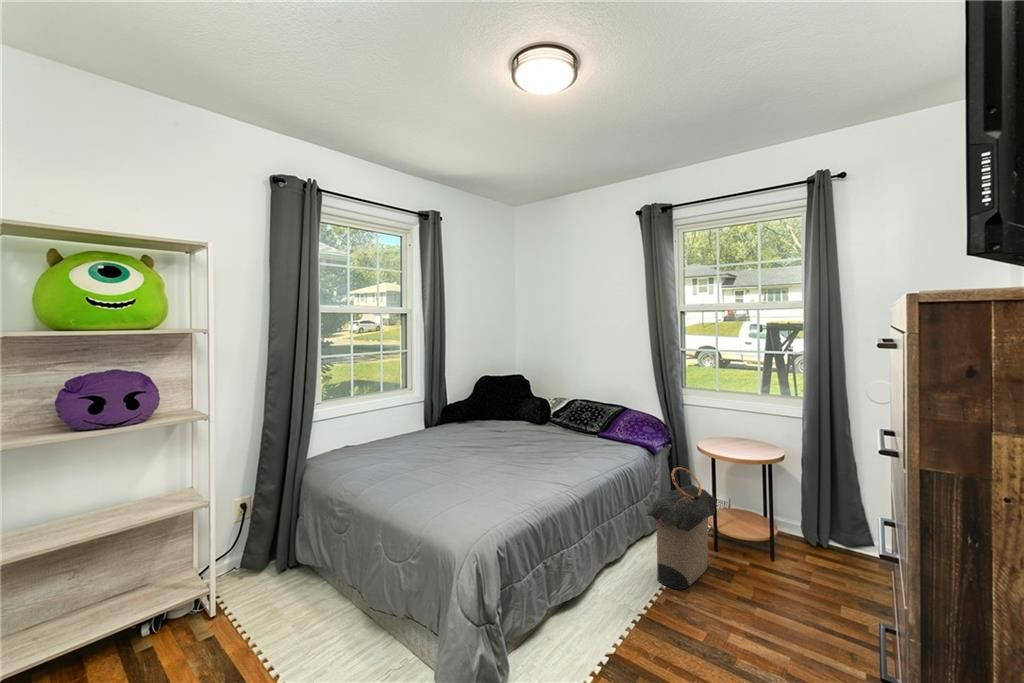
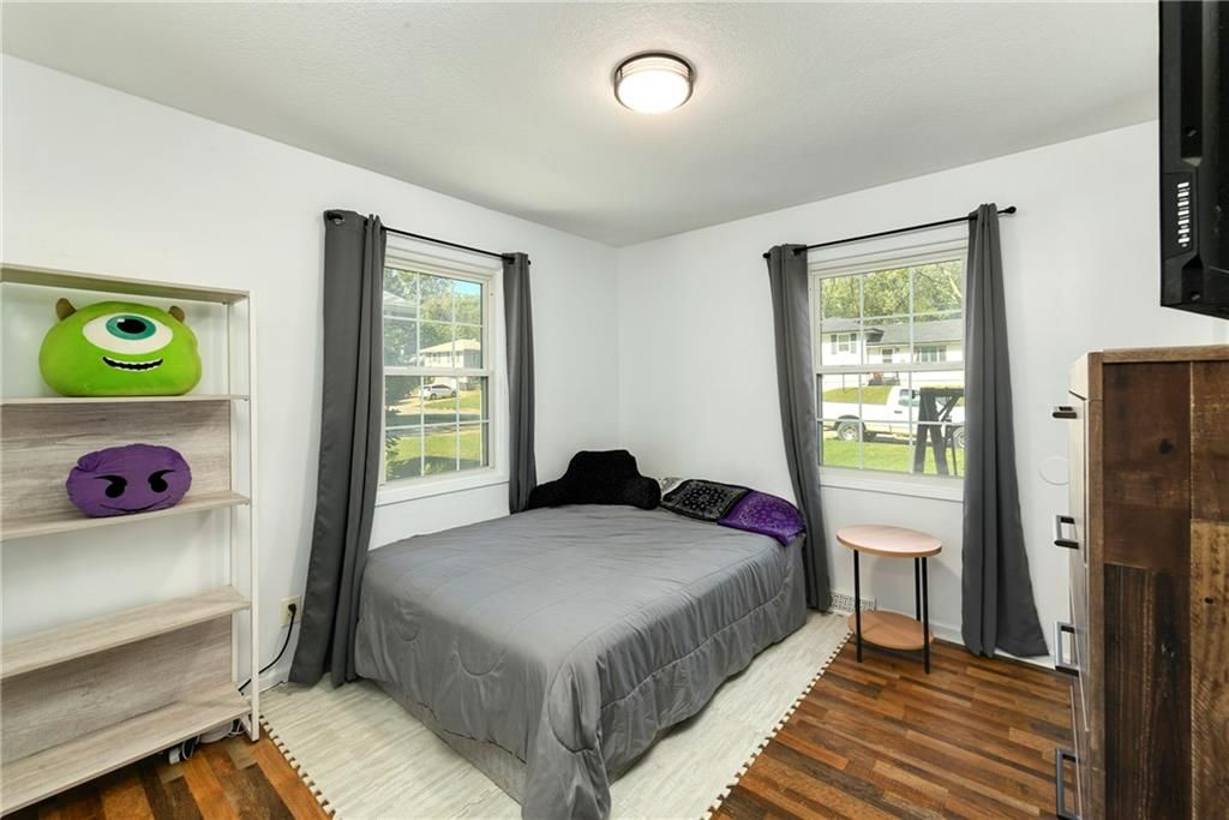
- laundry hamper [644,466,718,591]
